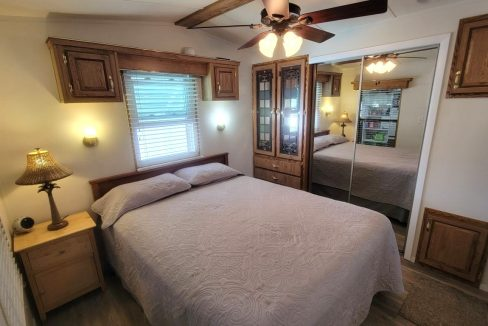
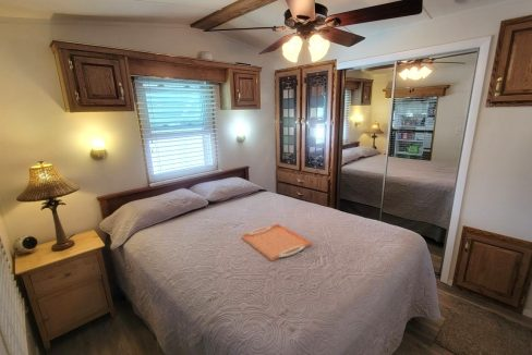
+ serving tray [241,223,313,262]
